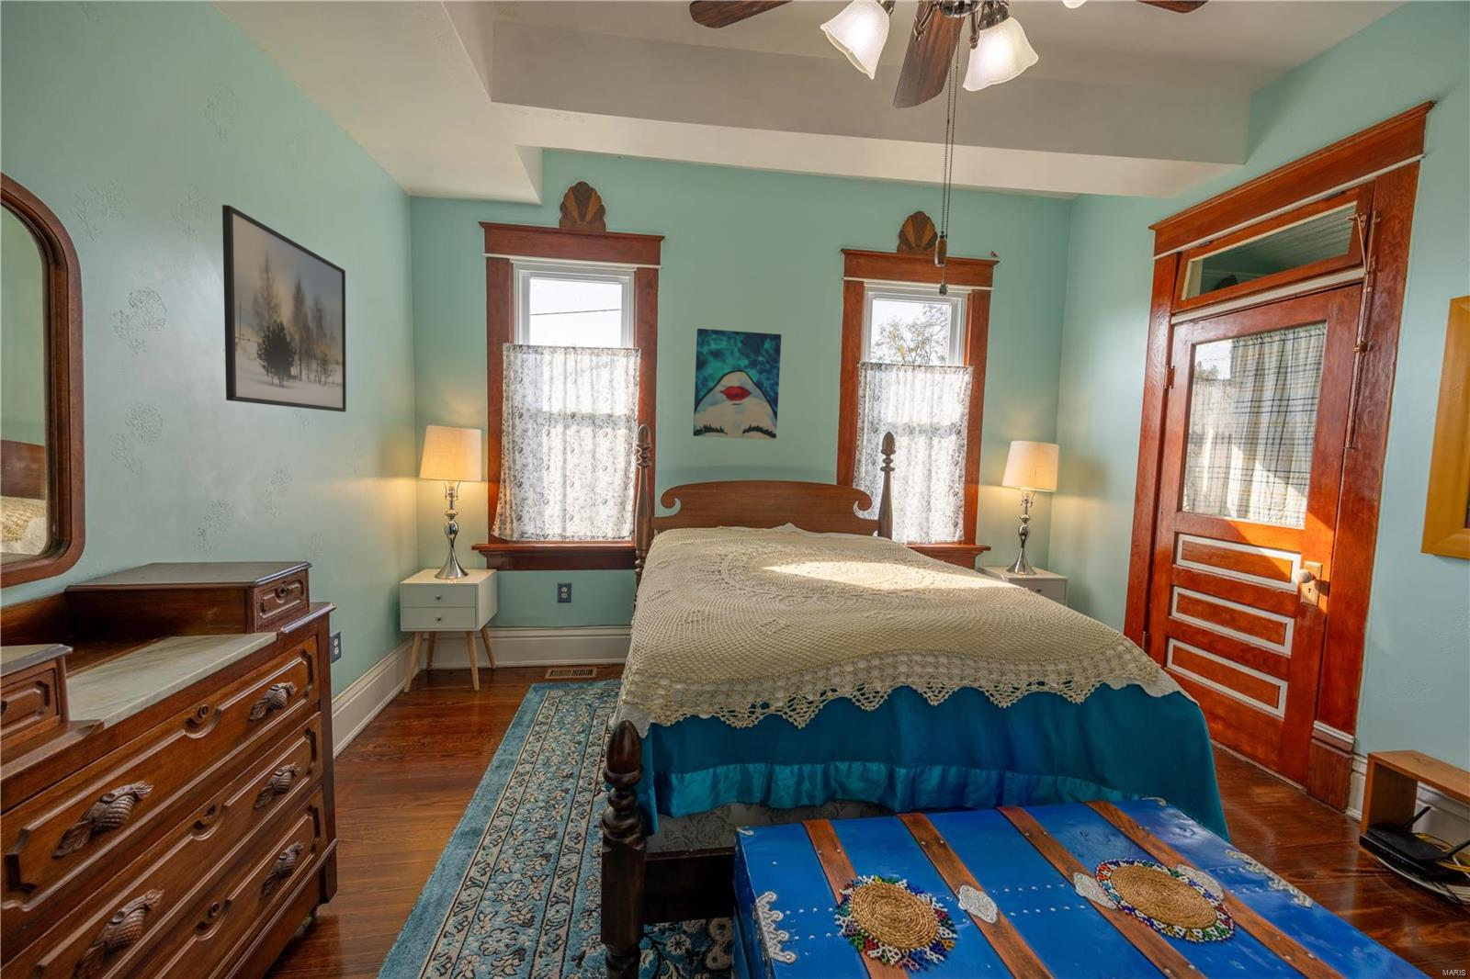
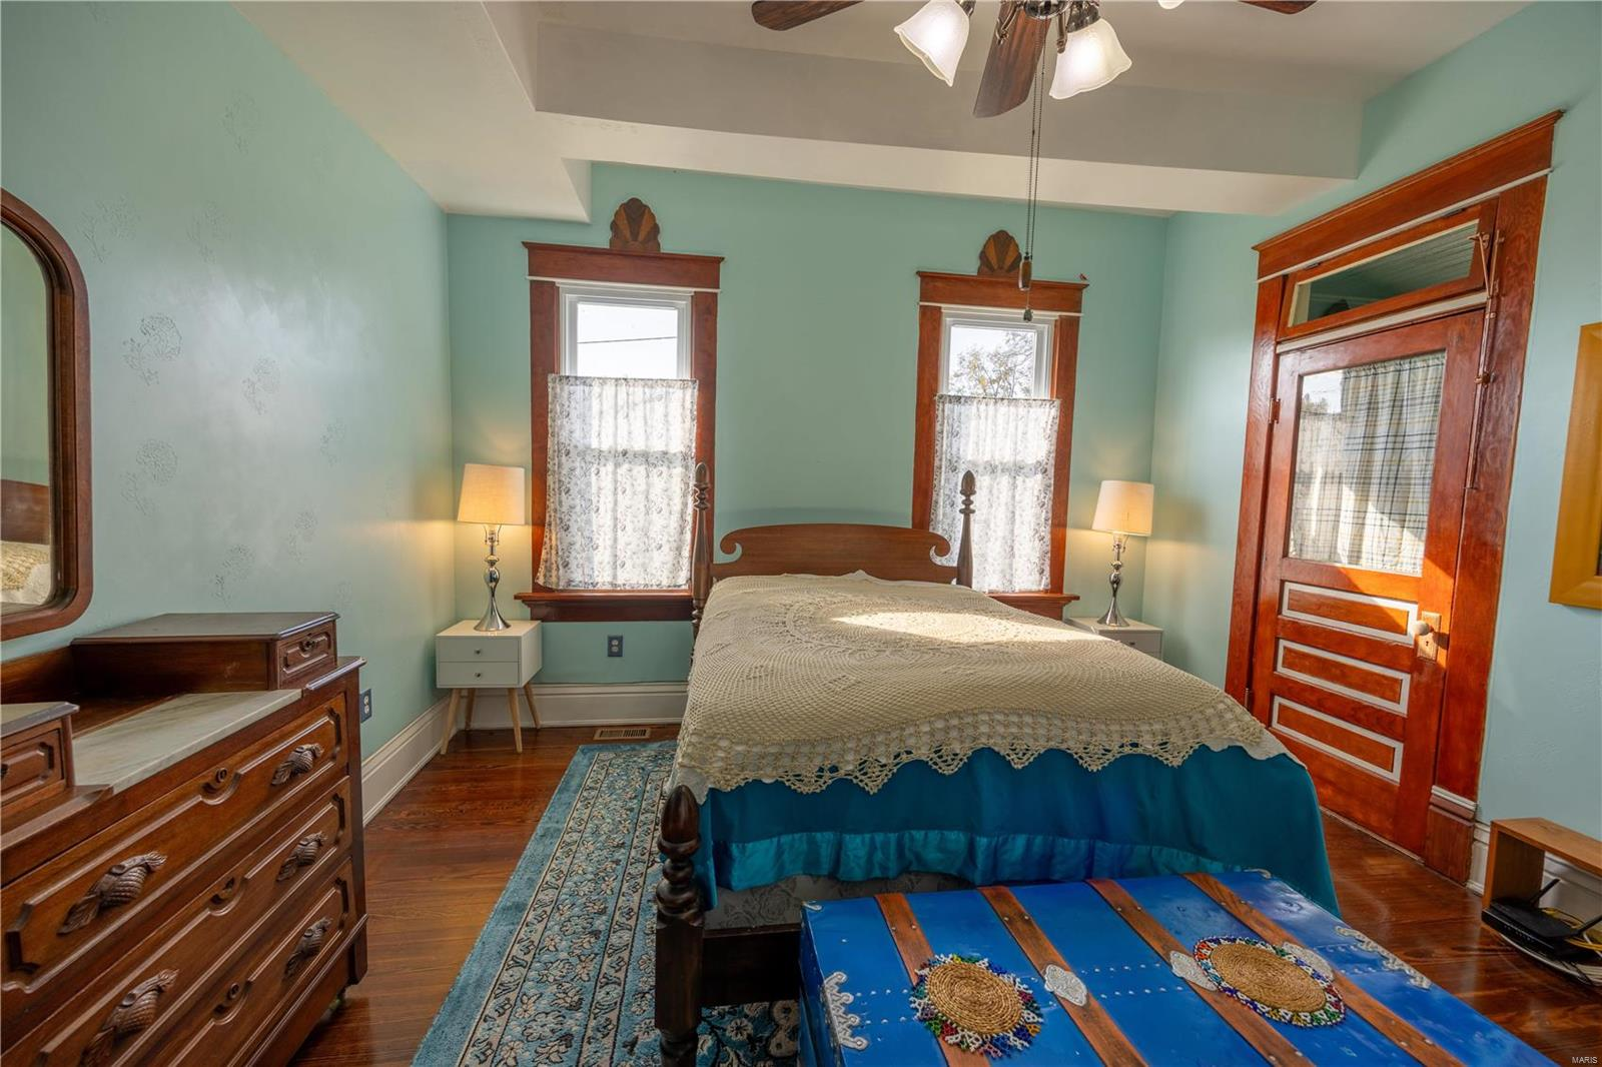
- wall art [693,328,781,440]
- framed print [222,204,348,413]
